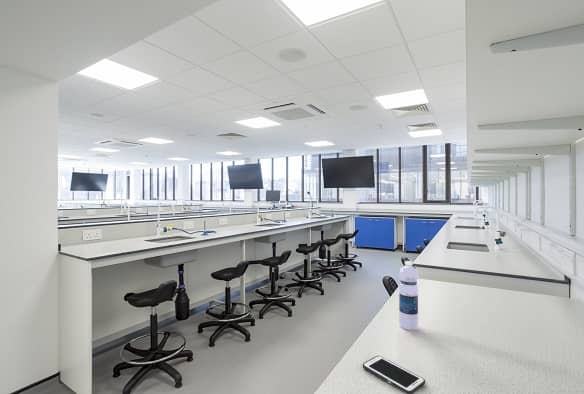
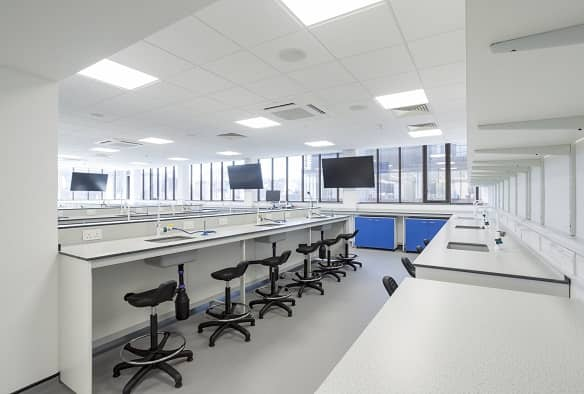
- cell phone [362,355,426,394]
- water bottle [398,260,419,331]
